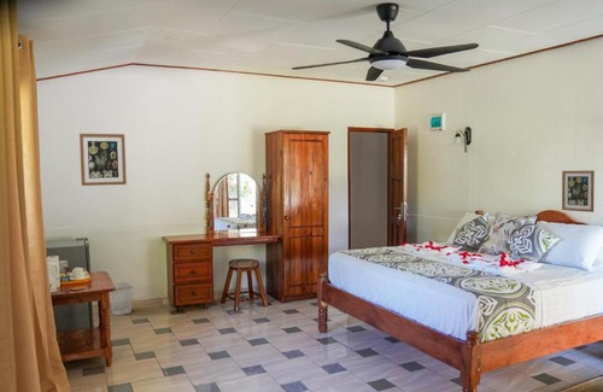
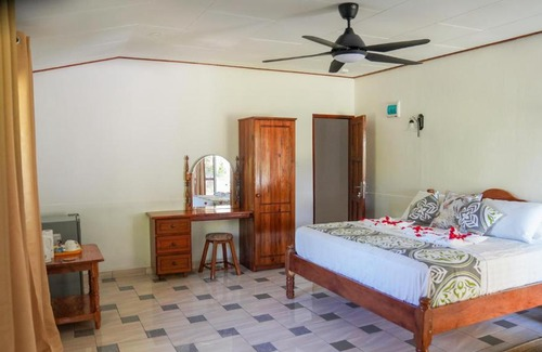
- wall art [561,169,596,213]
- wall art [78,133,128,187]
- wastebasket [109,281,134,316]
